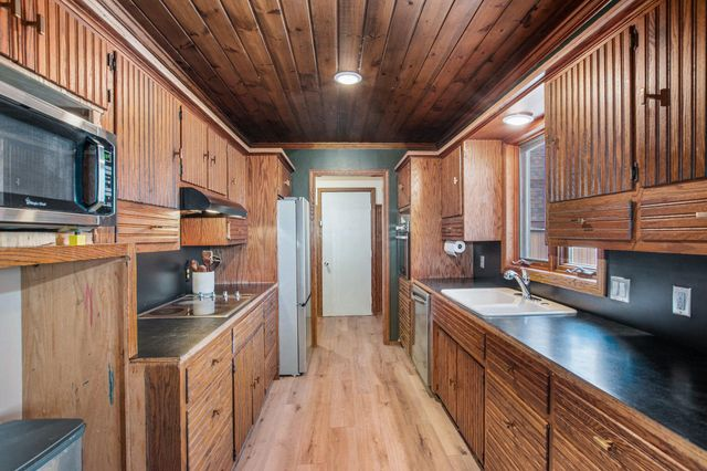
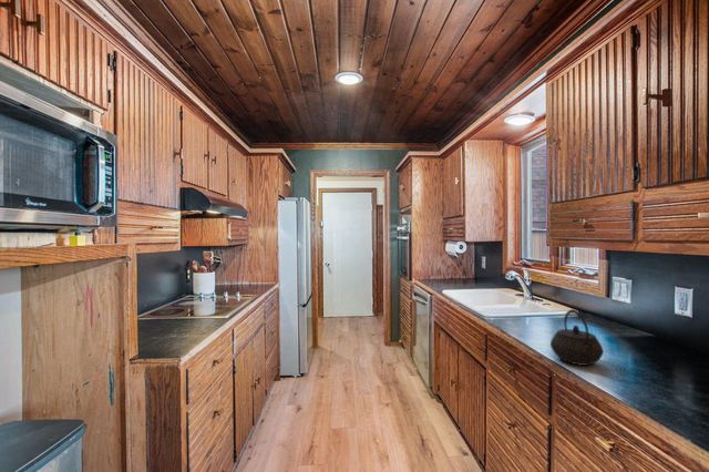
+ kettle [549,308,605,367]
